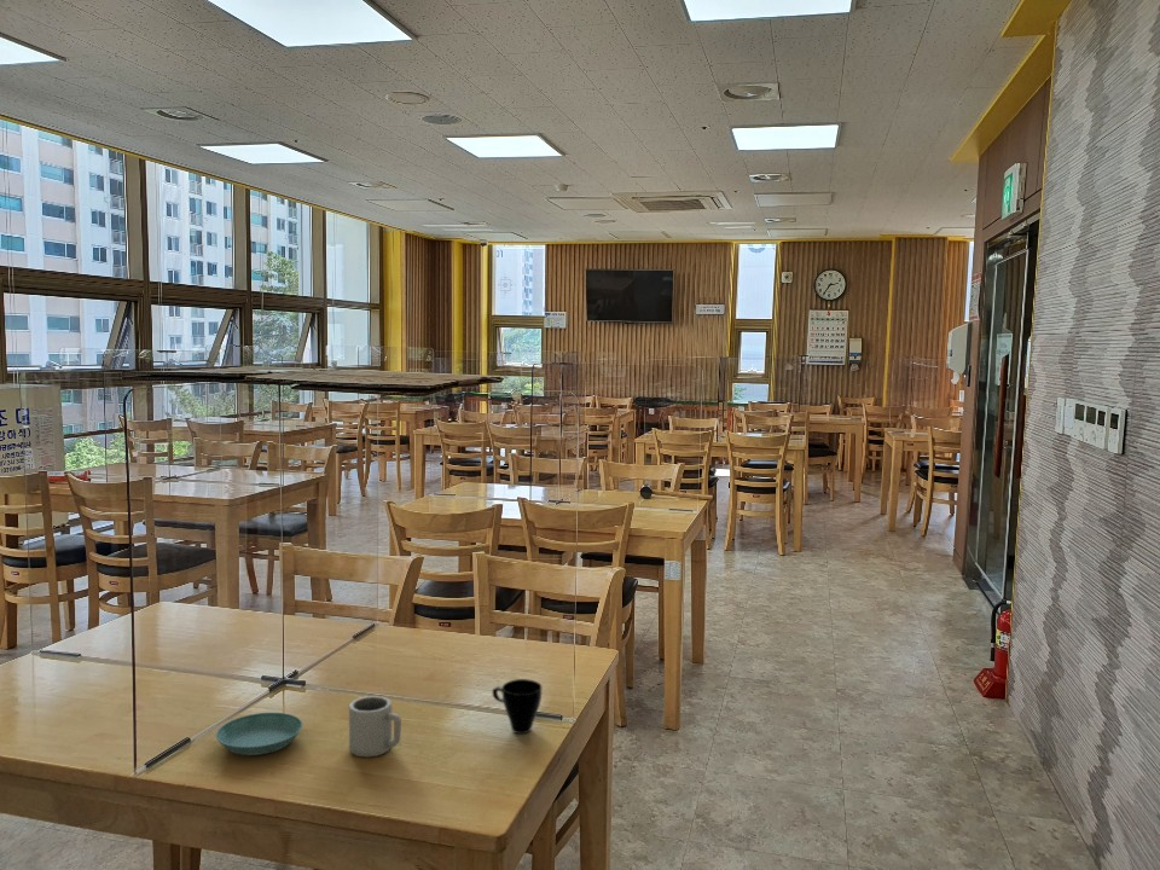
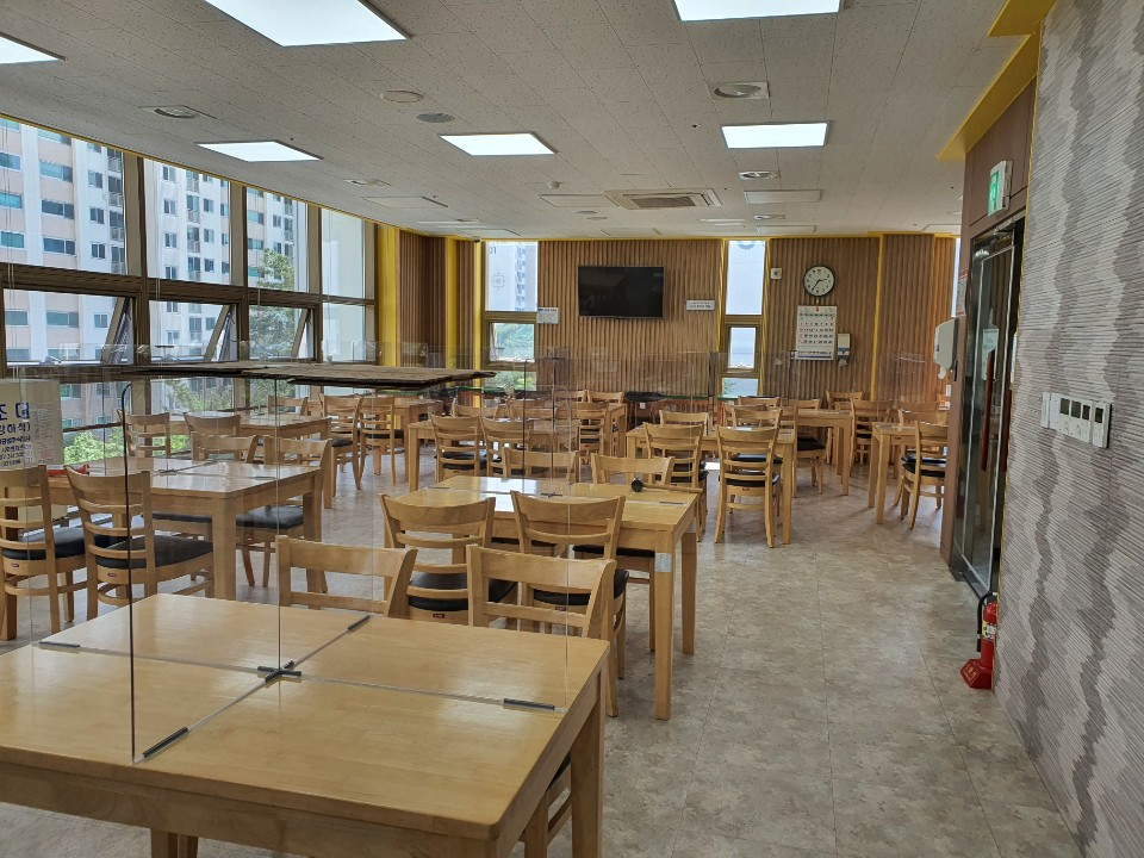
- cup [491,678,543,735]
- cup [348,695,402,759]
- saucer [215,712,303,756]
